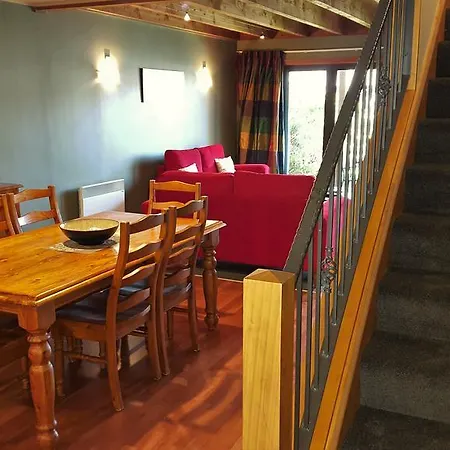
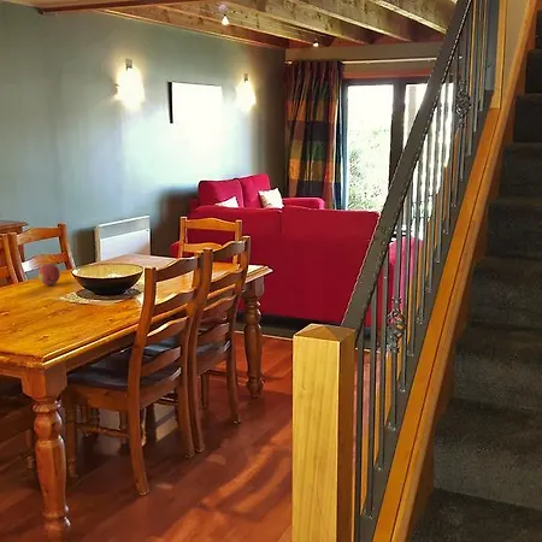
+ fruit [37,263,61,287]
